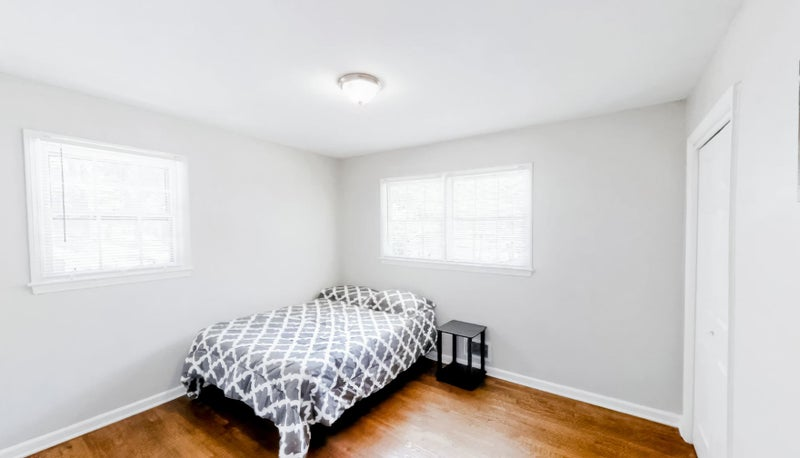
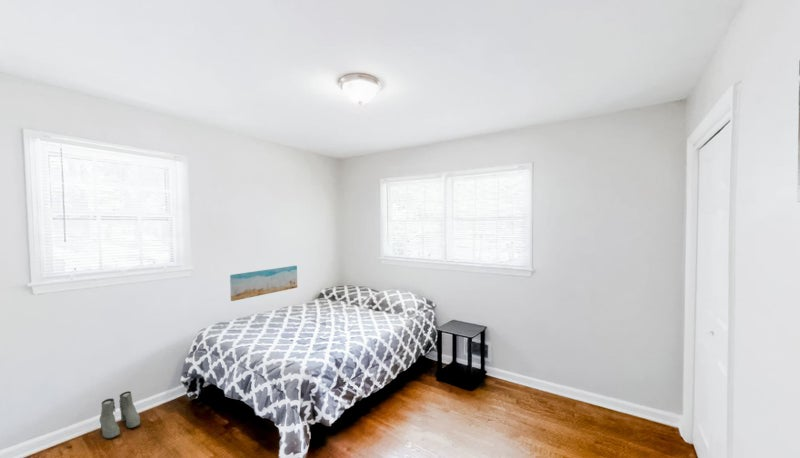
+ boots [99,390,141,439]
+ wall art [229,265,298,302]
